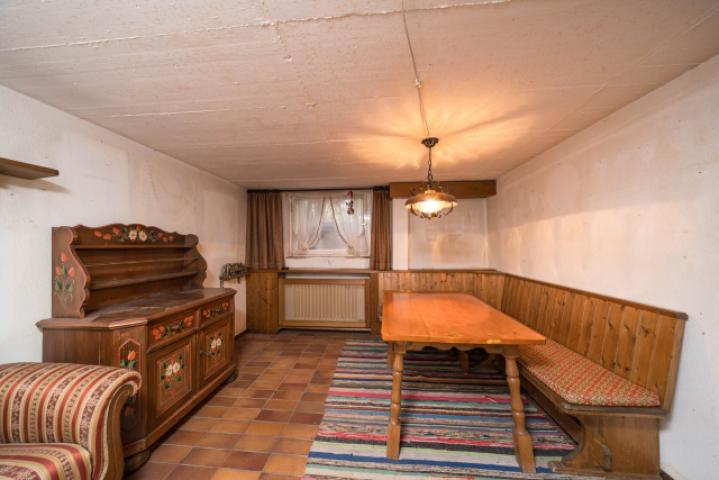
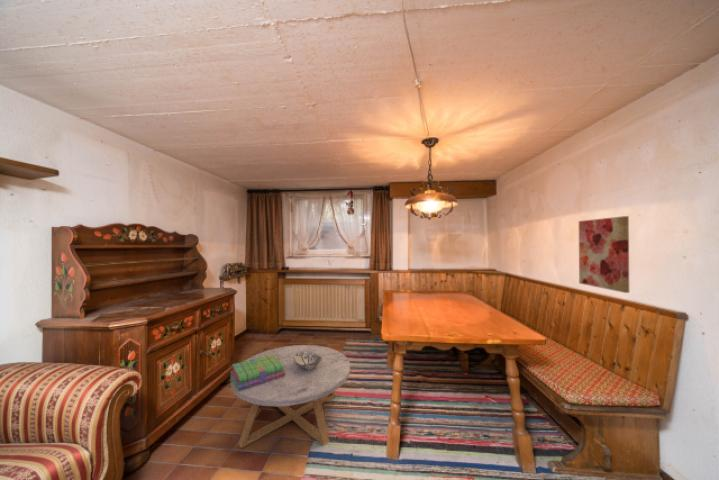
+ wall art [578,215,630,294]
+ coffee table [230,344,351,449]
+ decorative bowl [294,352,322,370]
+ stack of books [229,354,285,391]
